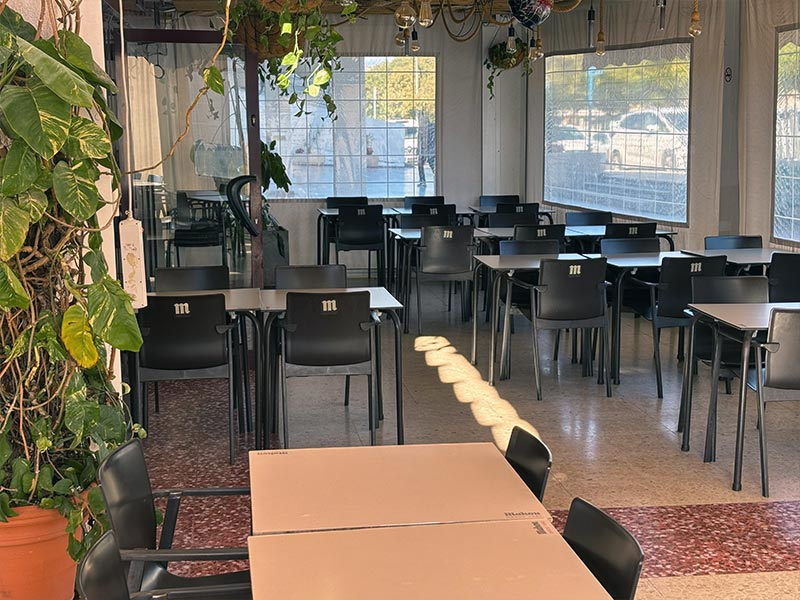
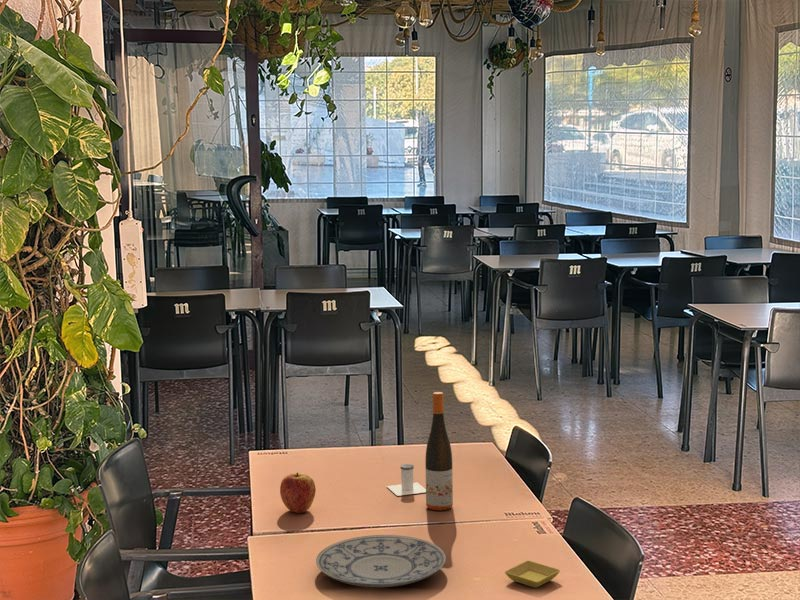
+ salt shaker [386,463,426,497]
+ wine bottle [424,391,454,512]
+ saucer [504,560,561,589]
+ apple [279,472,317,514]
+ plate [315,534,447,588]
